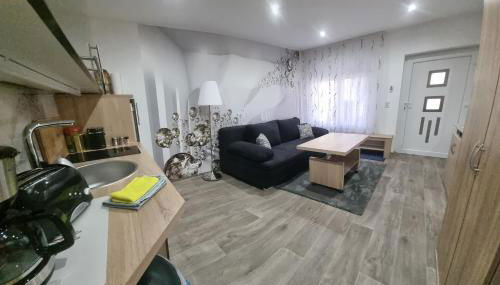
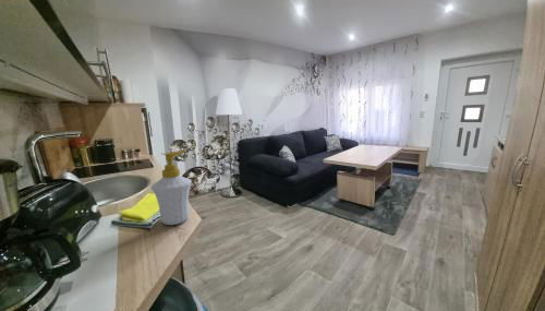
+ soap bottle [150,149,193,226]
